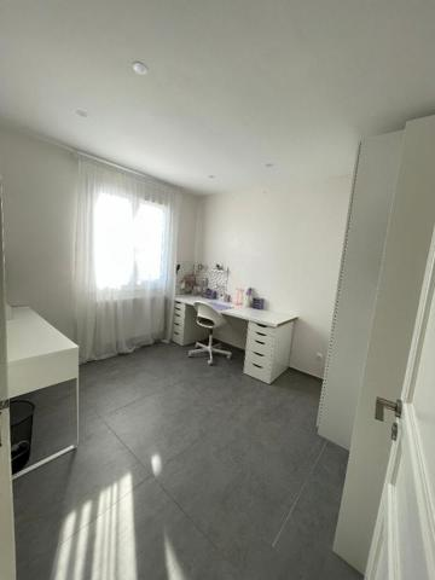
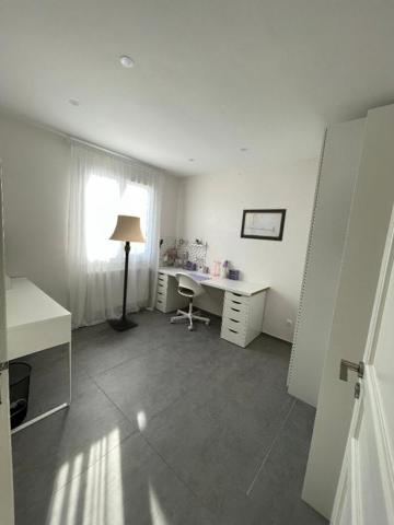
+ wall art [240,208,288,243]
+ lamp [107,214,147,332]
